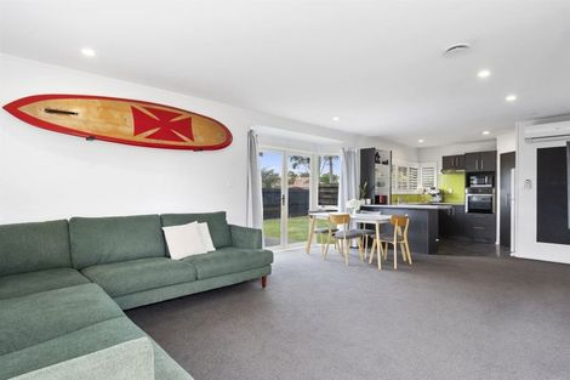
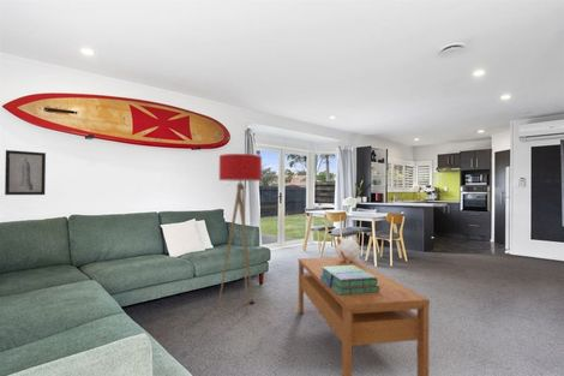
+ wall art [4,149,47,196]
+ decorative sphere [335,237,360,263]
+ stack of books [319,265,380,296]
+ floor lamp [217,153,263,315]
+ coffee table [298,256,431,376]
